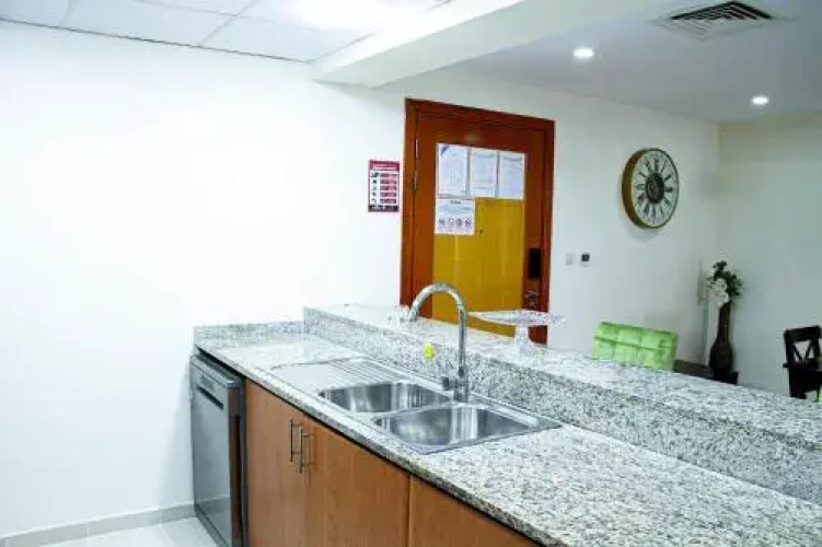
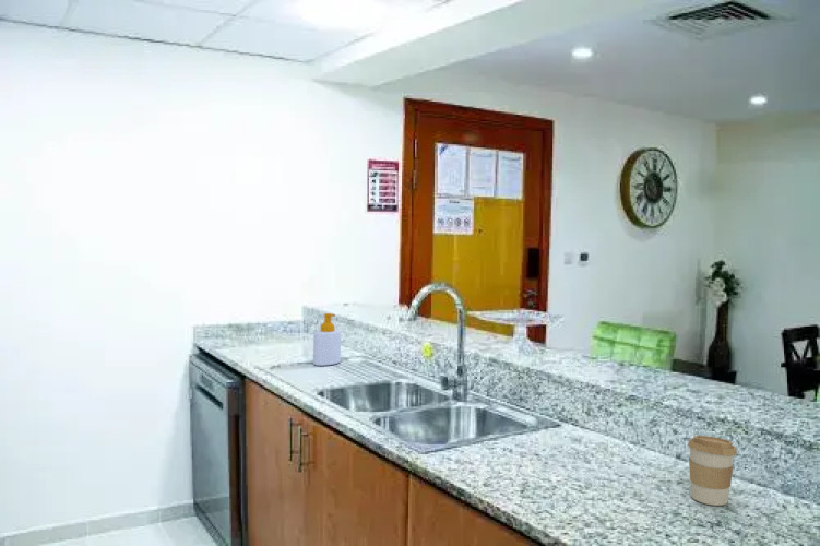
+ soap bottle [312,312,342,367]
+ coffee cup [687,435,738,507]
